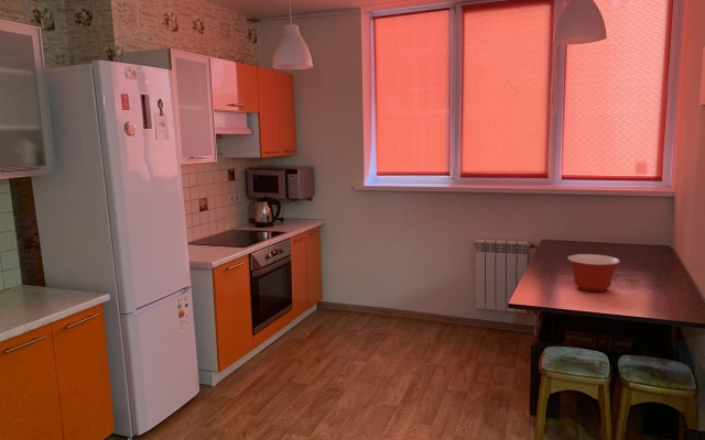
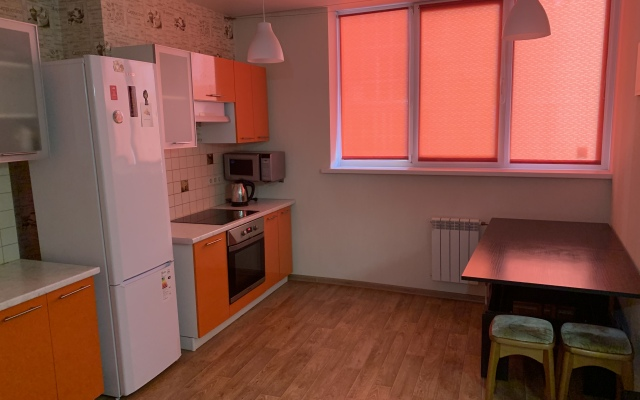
- mixing bowl [566,253,621,293]
